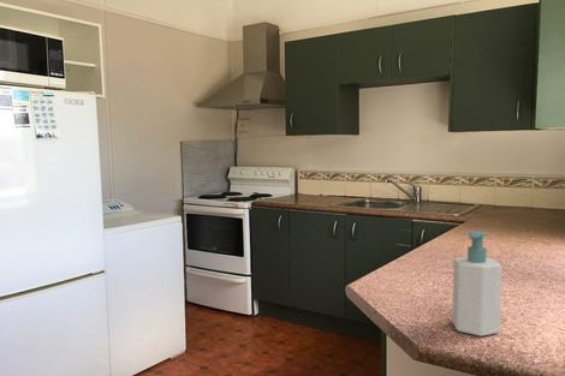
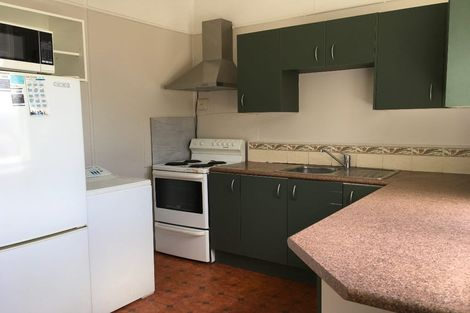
- soap bottle [451,229,502,338]
